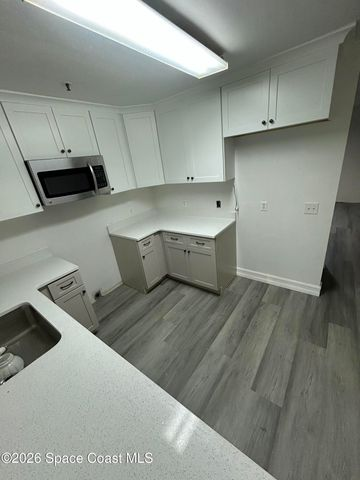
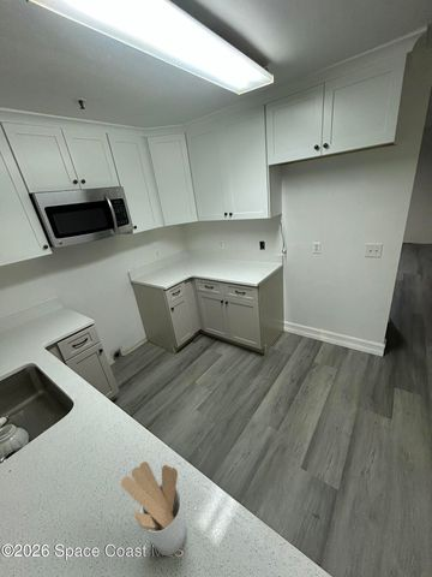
+ utensil holder [120,460,187,557]
